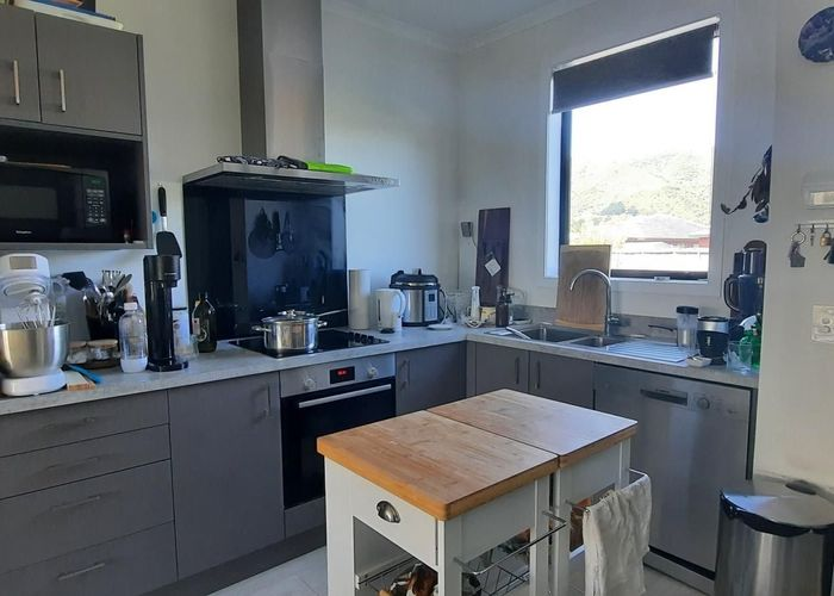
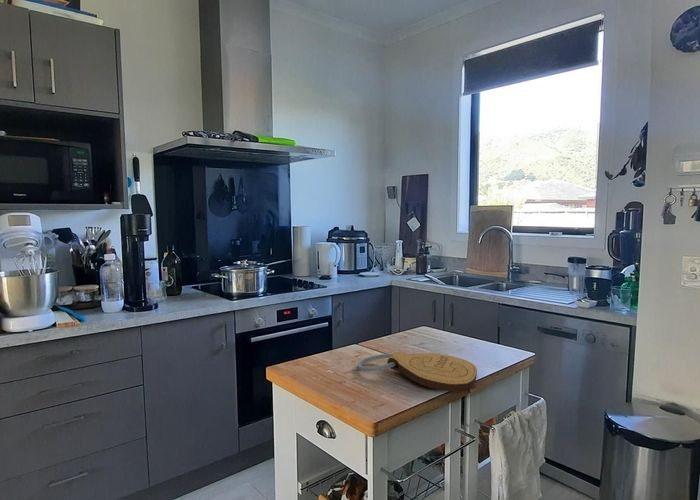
+ key chain [357,351,478,393]
